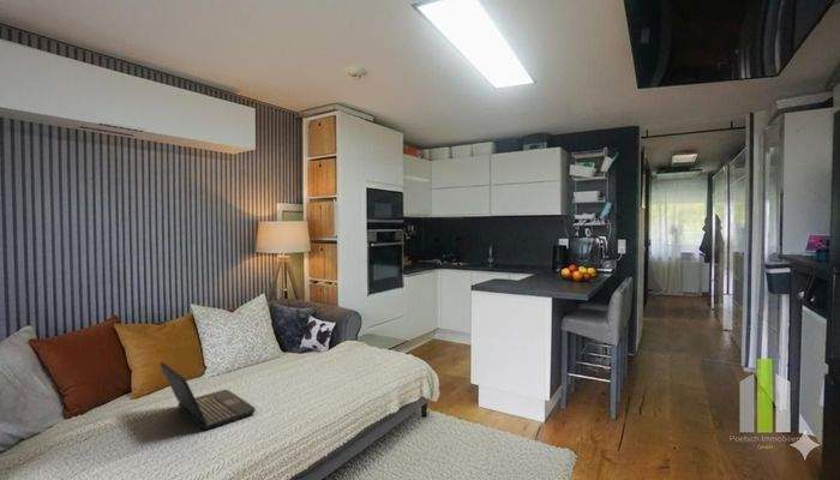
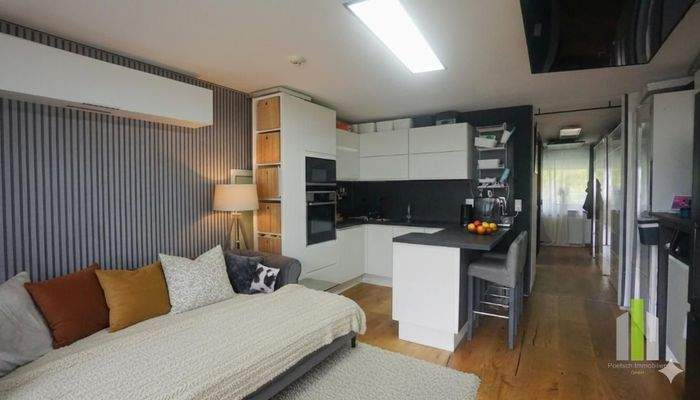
- laptop [158,361,257,431]
